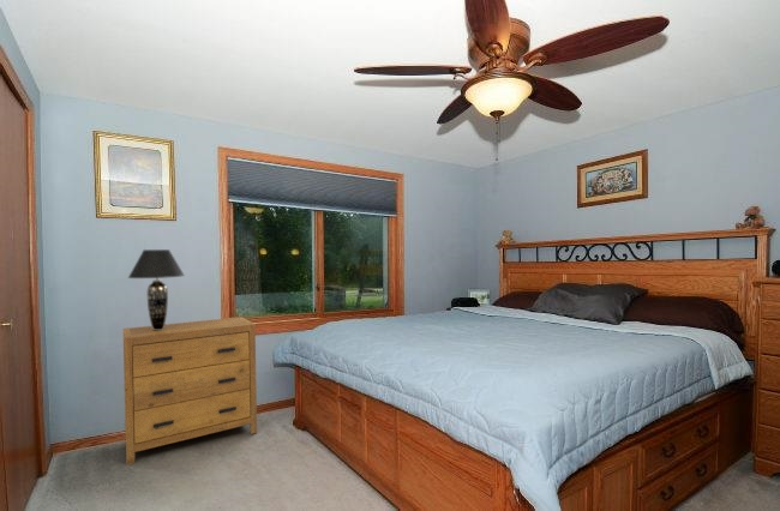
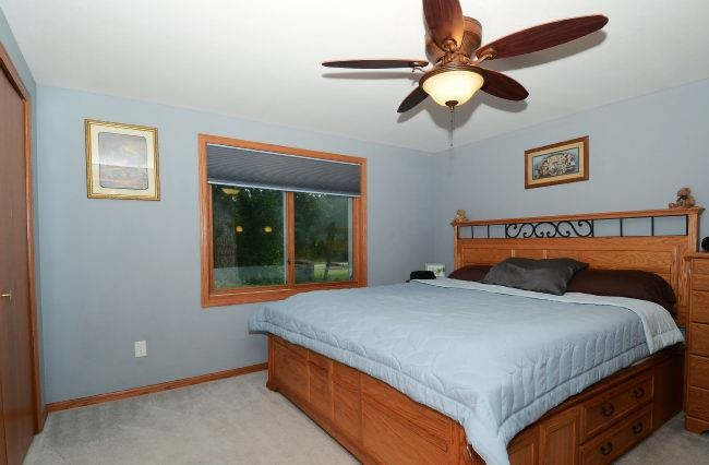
- table lamp [127,248,186,330]
- dresser [122,315,258,465]
